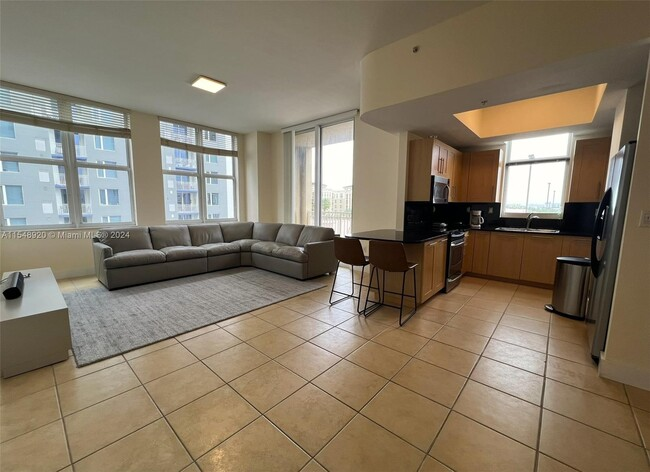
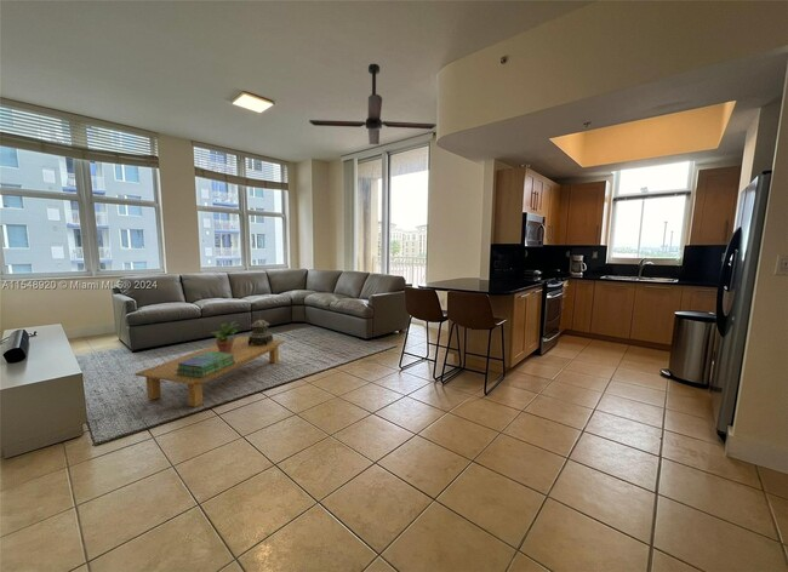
+ potted plant [209,320,240,354]
+ stack of books [176,351,235,378]
+ ceiling fan [308,63,438,145]
+ coffee table [133,336,286,408]
+ decorative urn [249,314,274,345]
